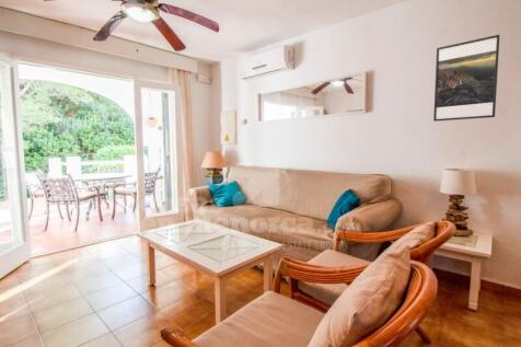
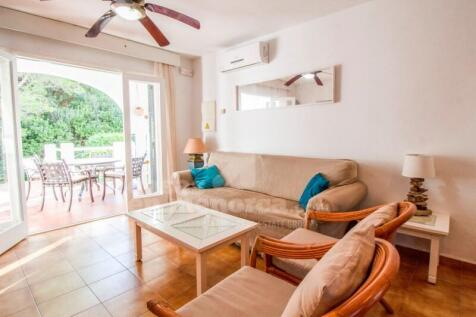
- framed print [432,34,501,123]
